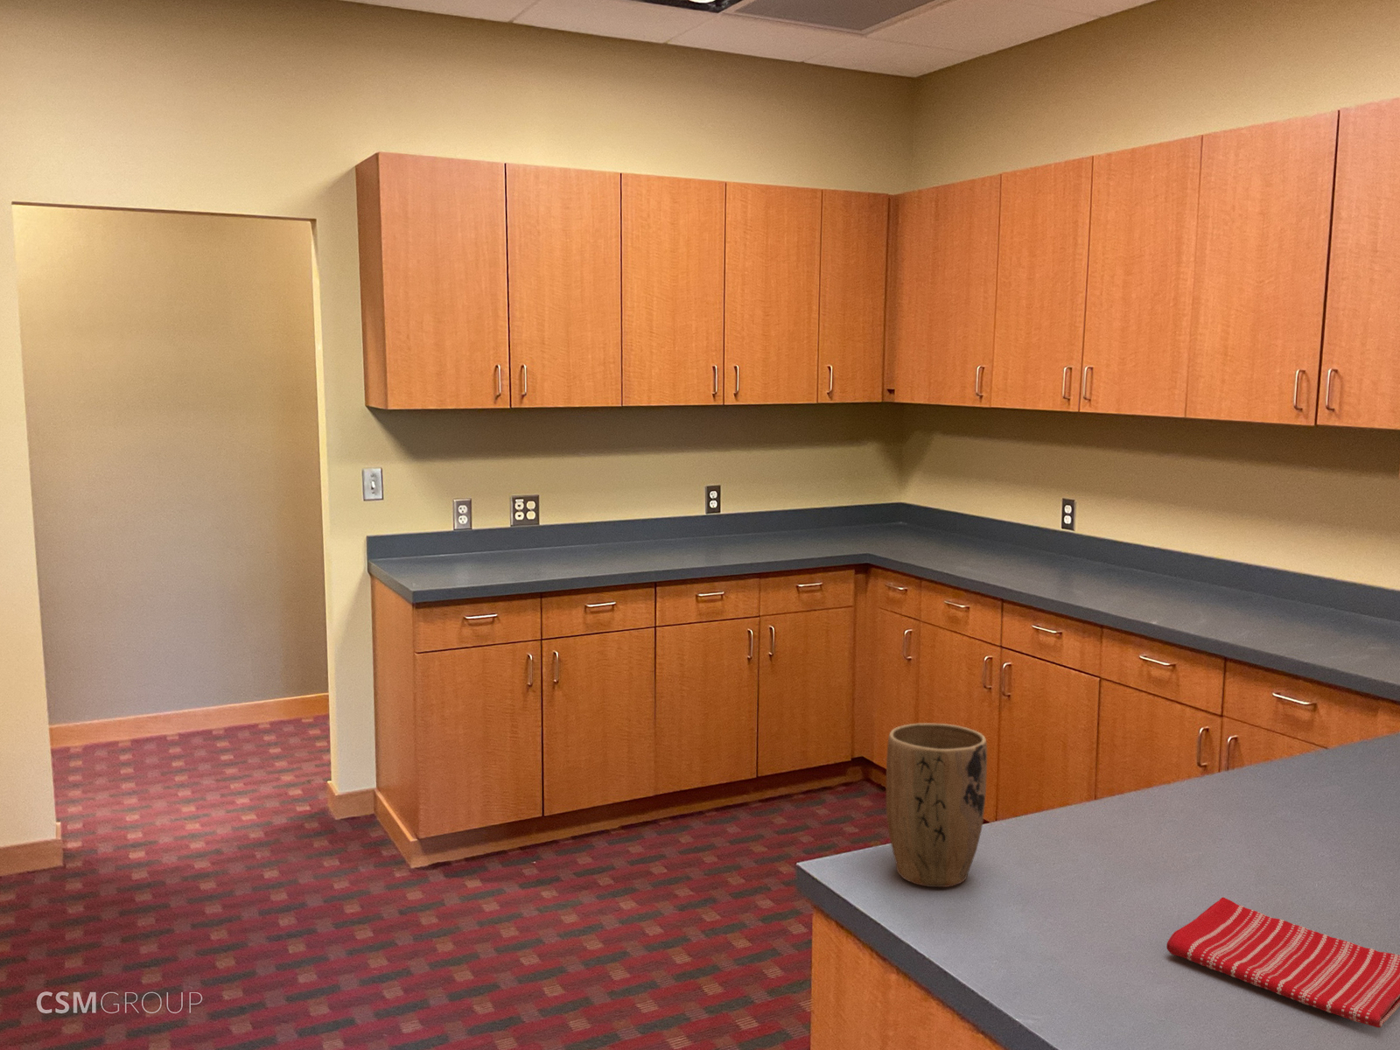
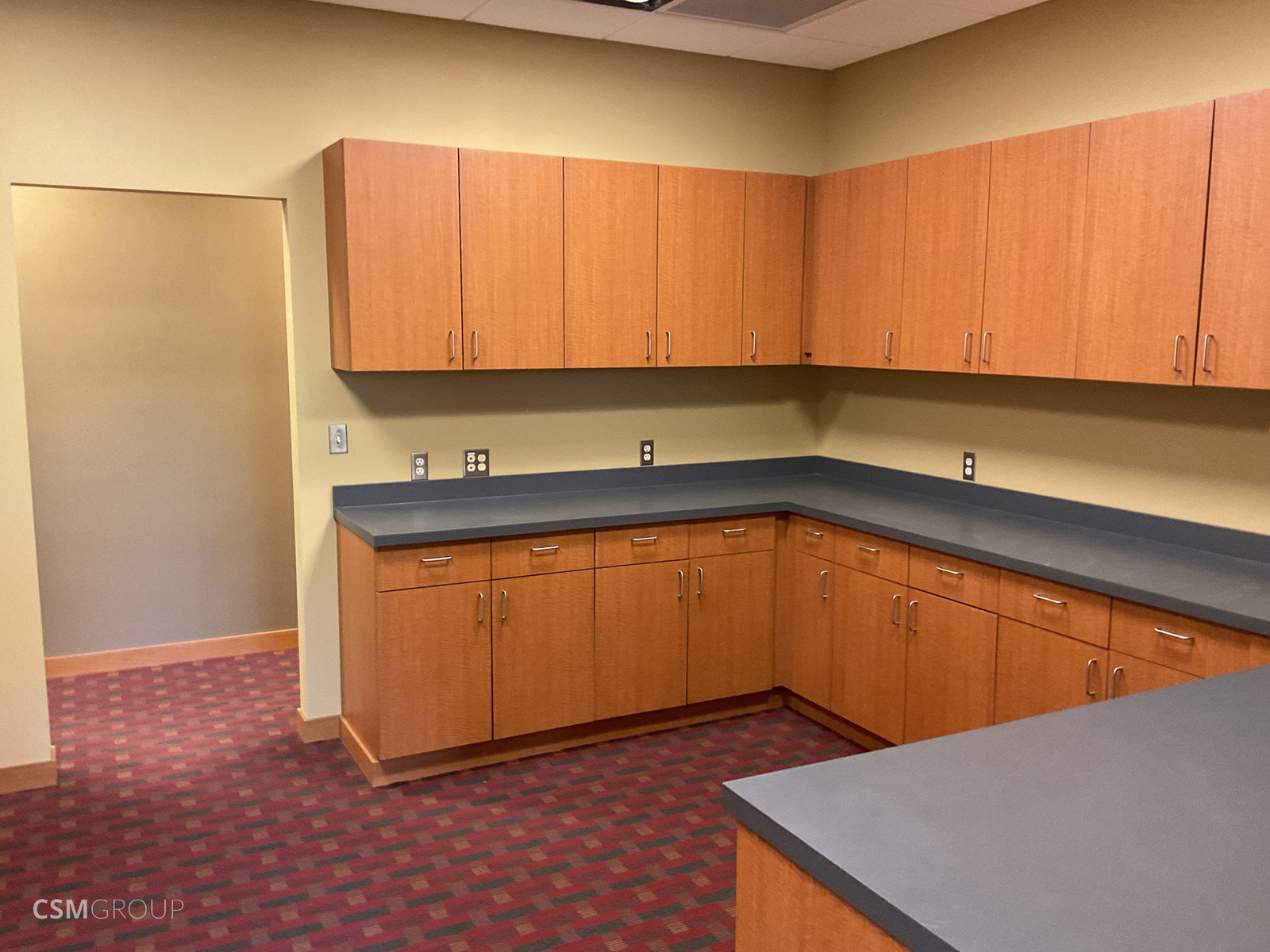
- dish towel [1165,897,1400,1028]
- plant pot [885,722,988,888]
